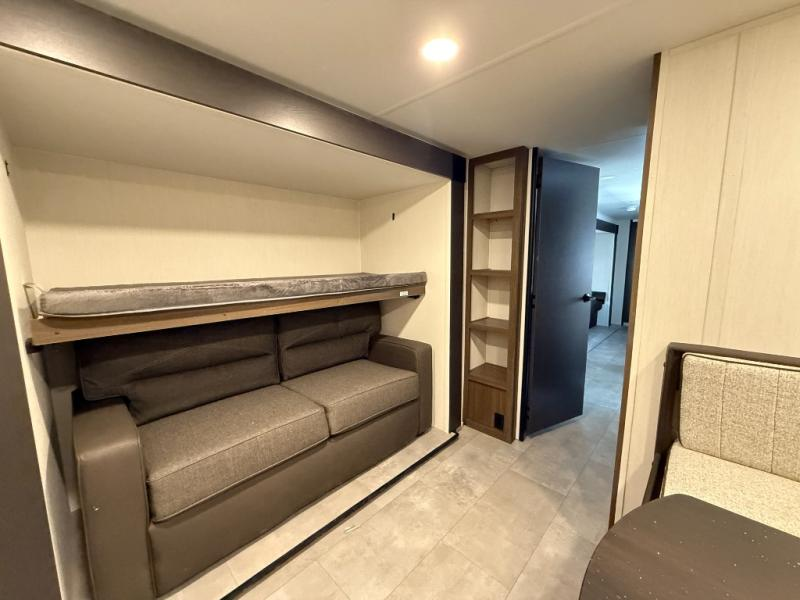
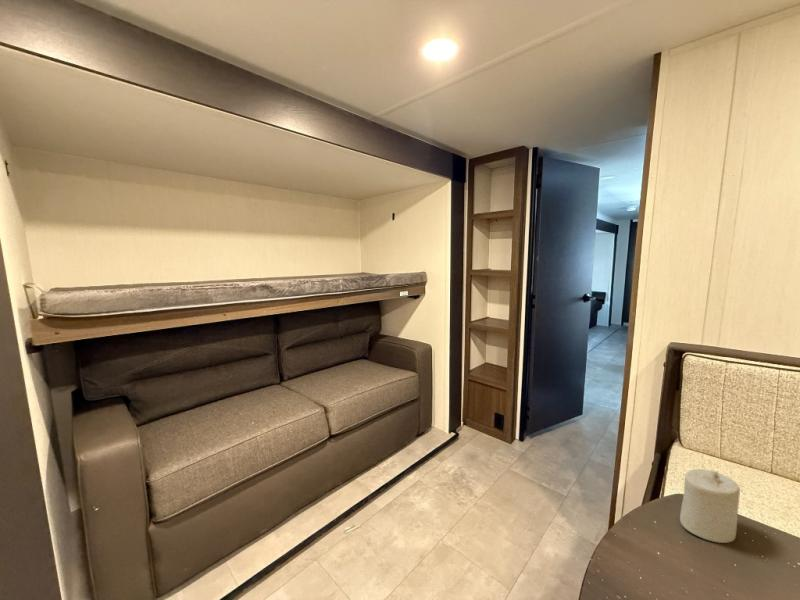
+ candle [679,468,741,544]
